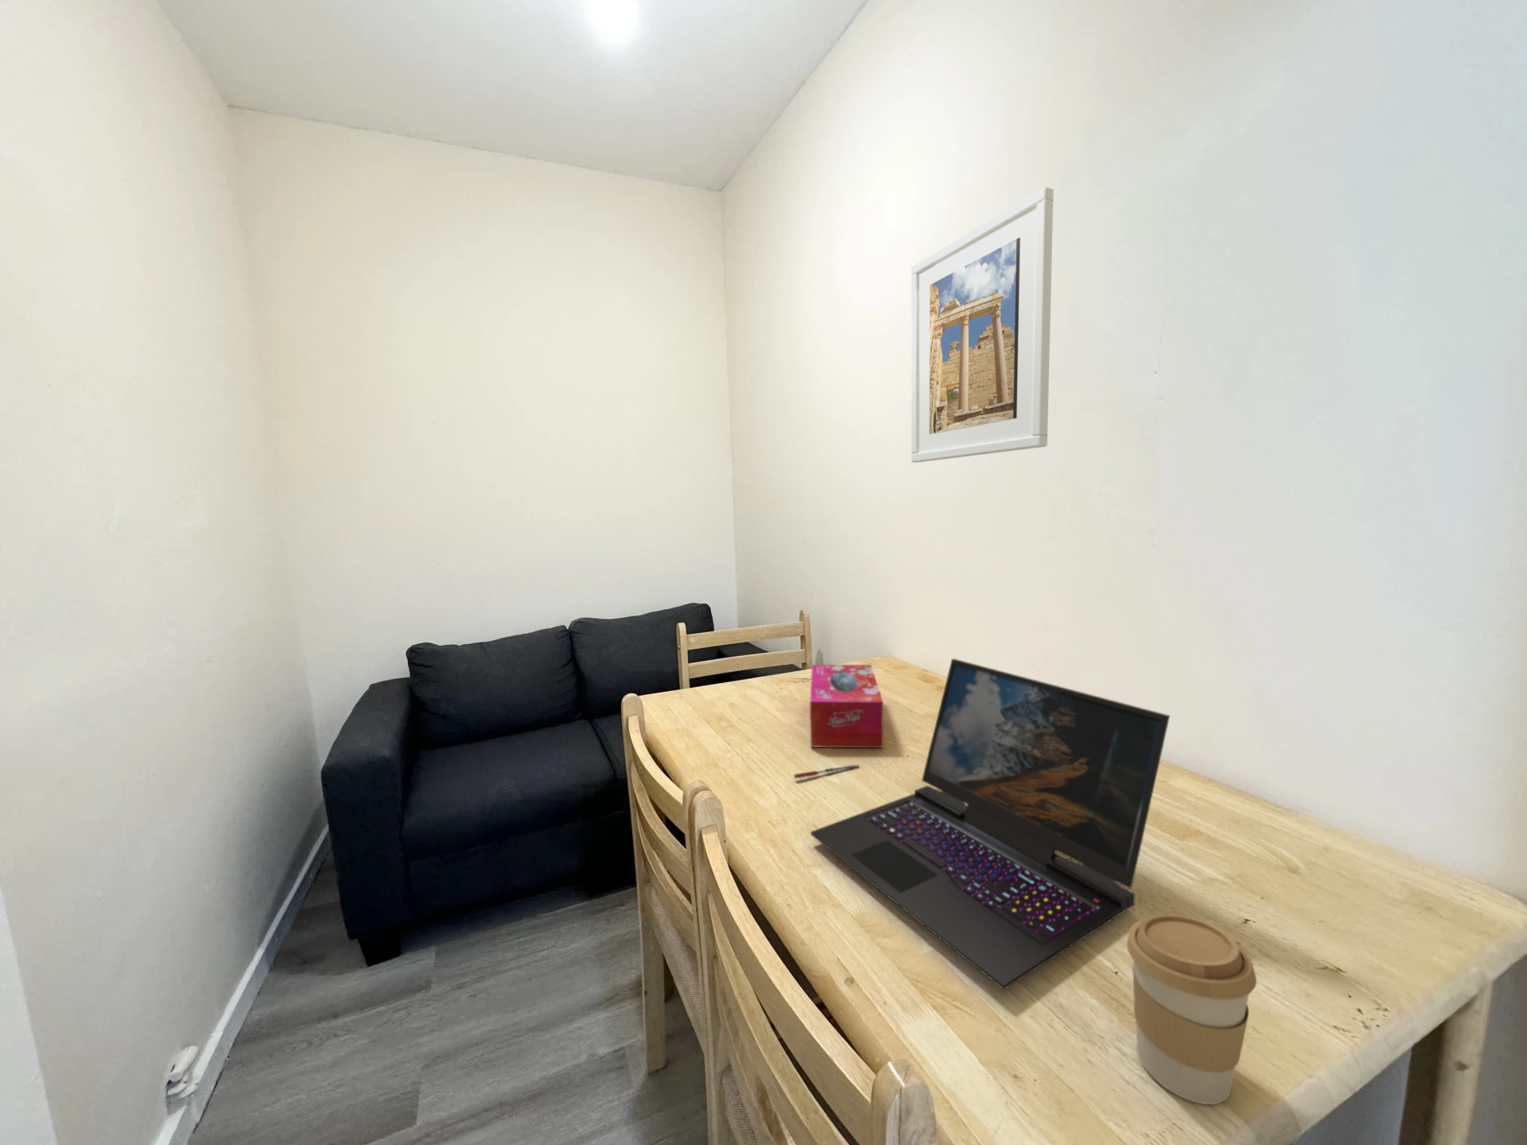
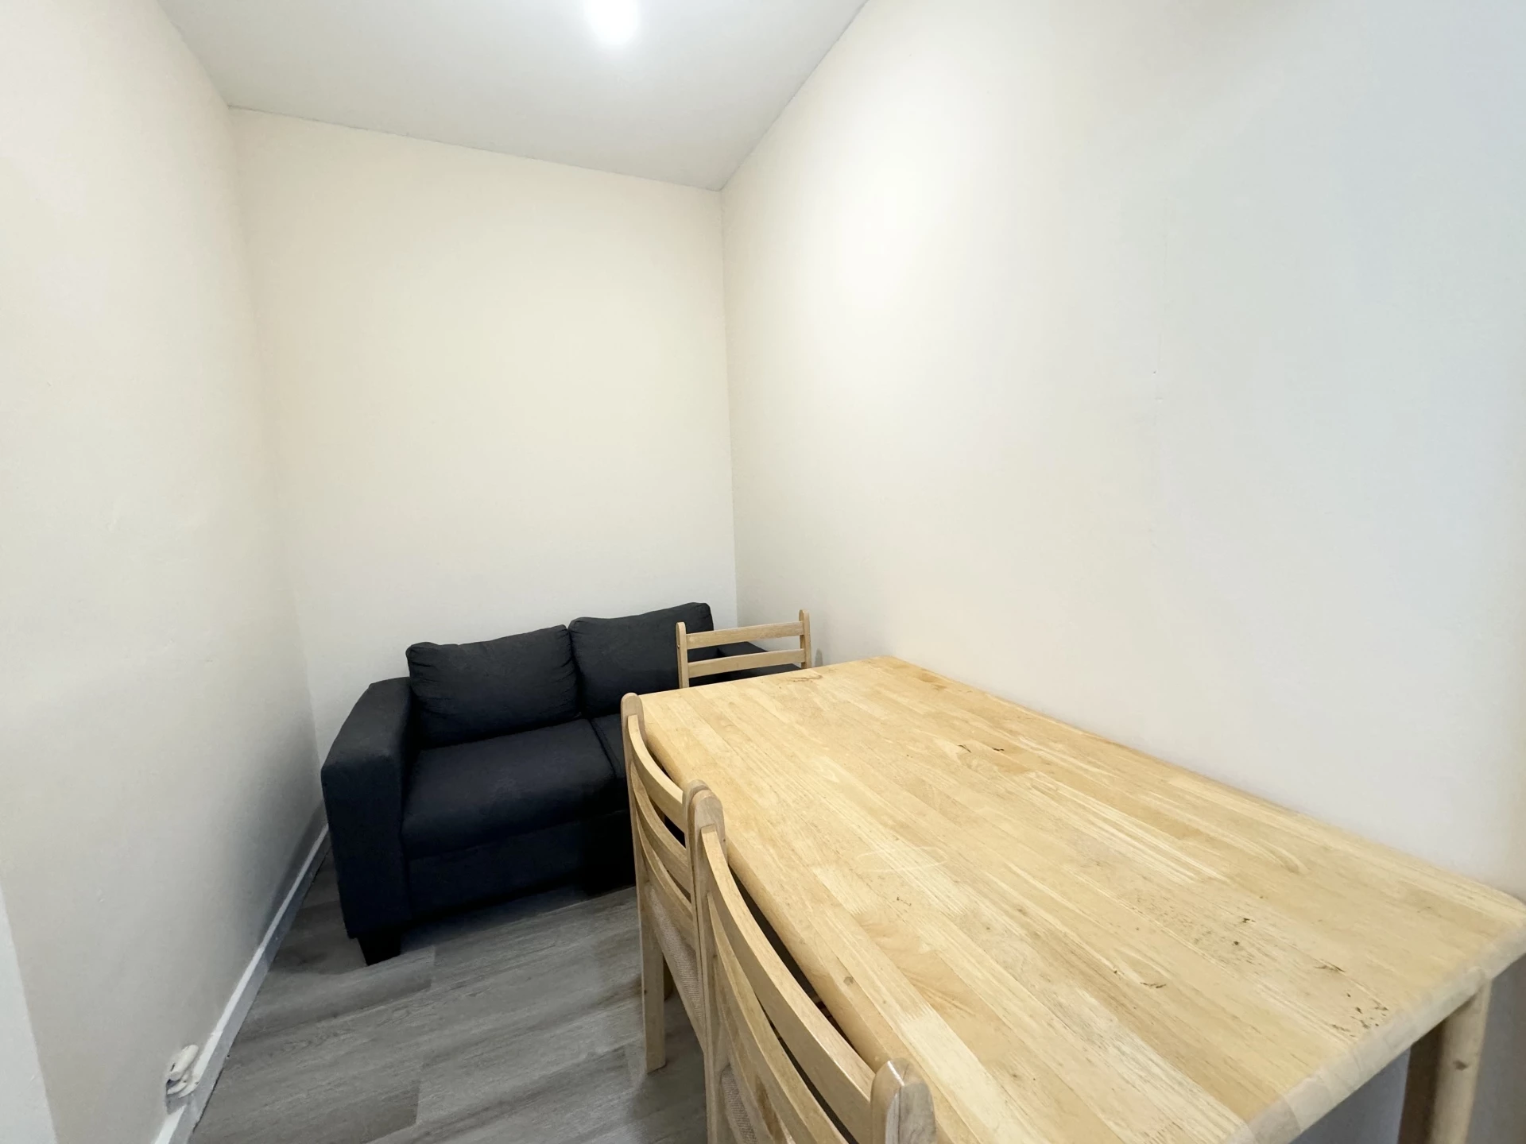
- tissue box [809,664,885,748]
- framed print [910,186,1054,463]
- pen [792,764,861,779]
- laptop [809,658,1171,991]
- coffee cup [1127,913,1258,1105]
